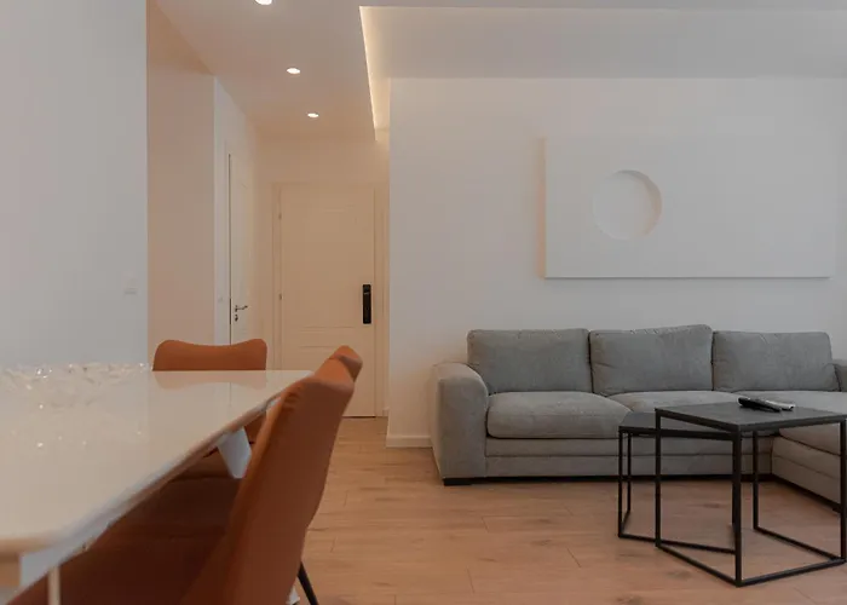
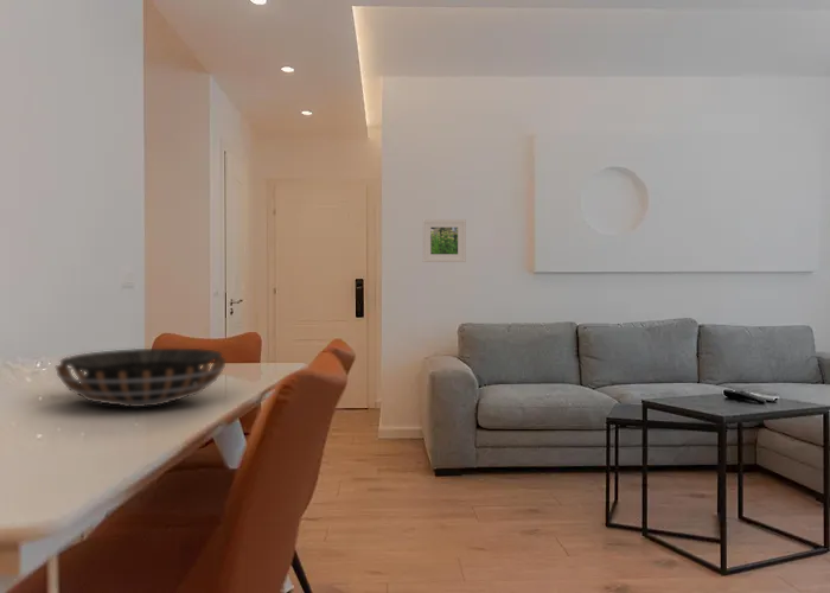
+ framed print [422,218,467,263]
+ decorative bowl [55,347,228,408]
